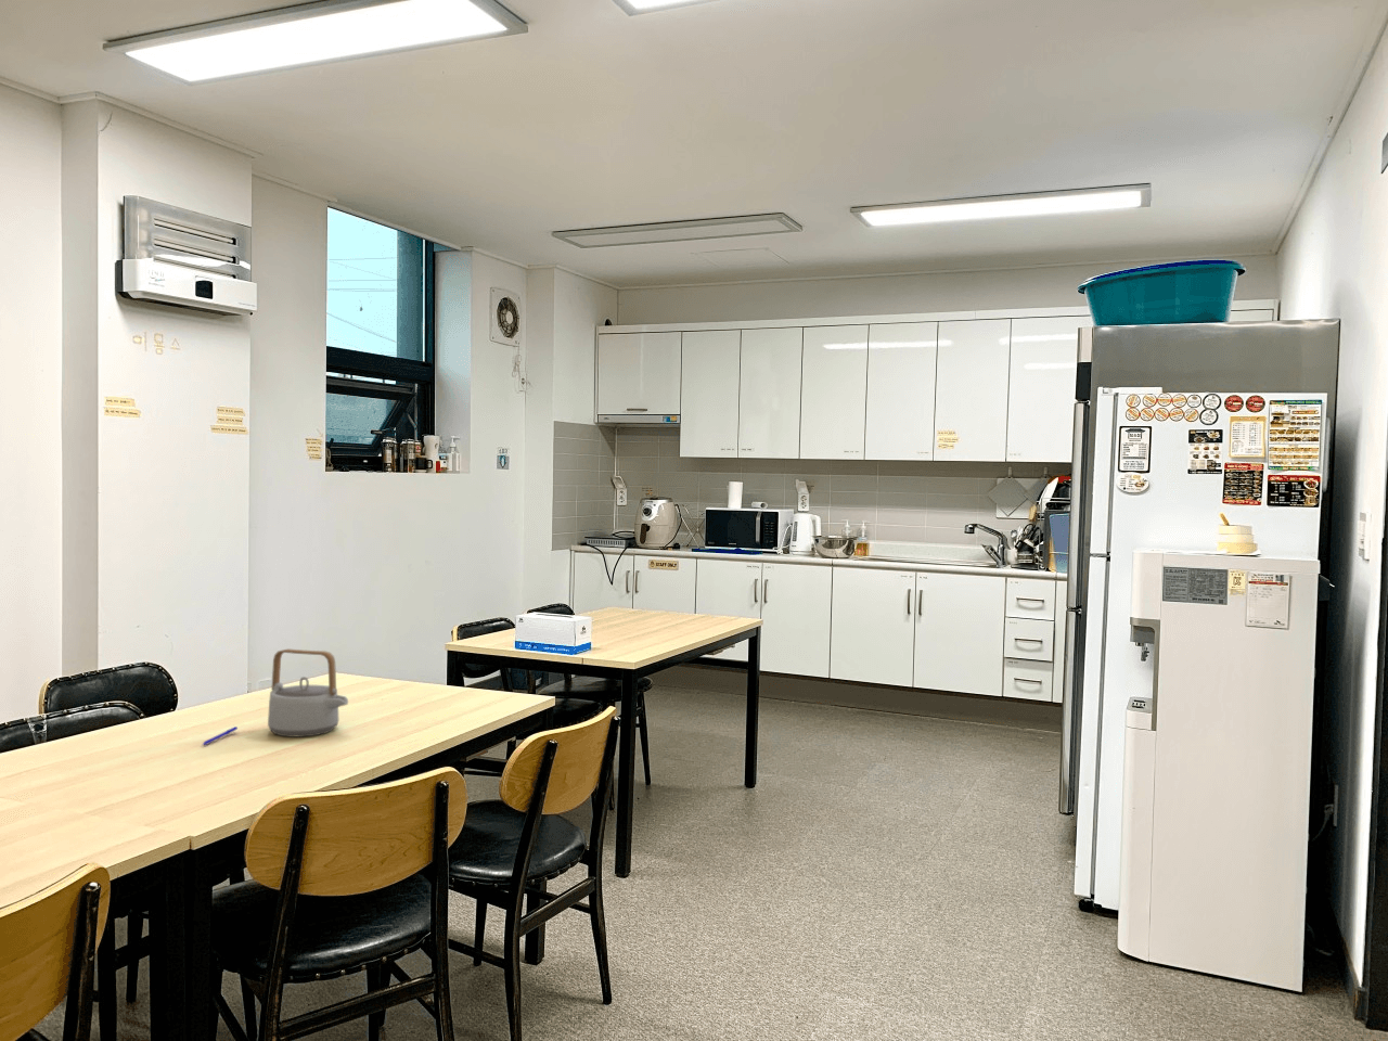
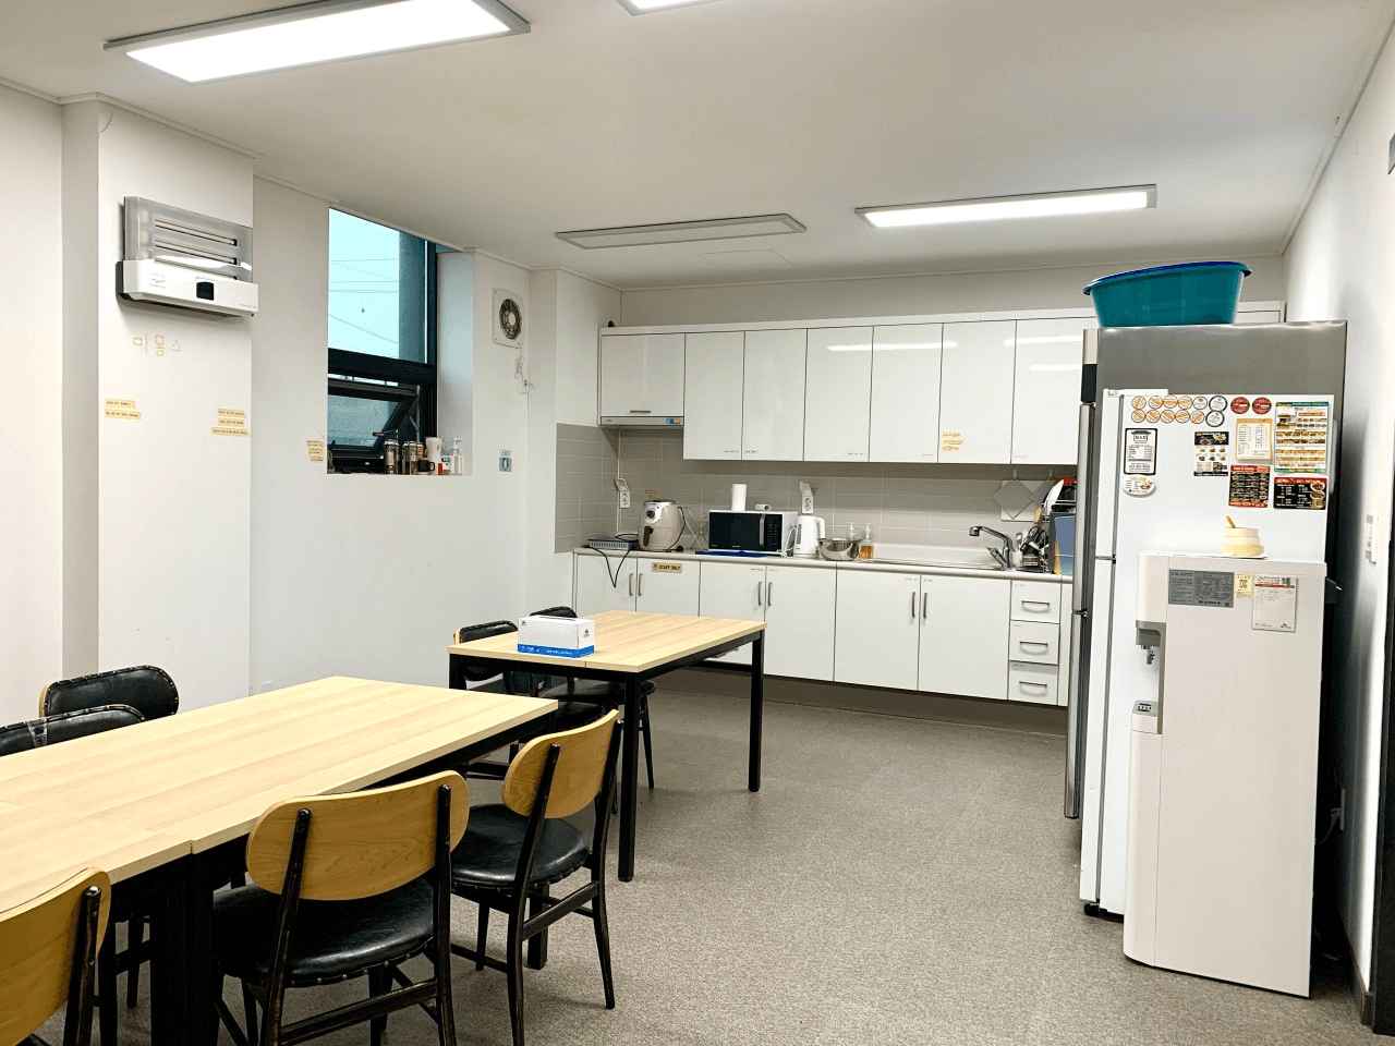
- pen [201,725,238,746]
- teapot [267,647,349,737]
